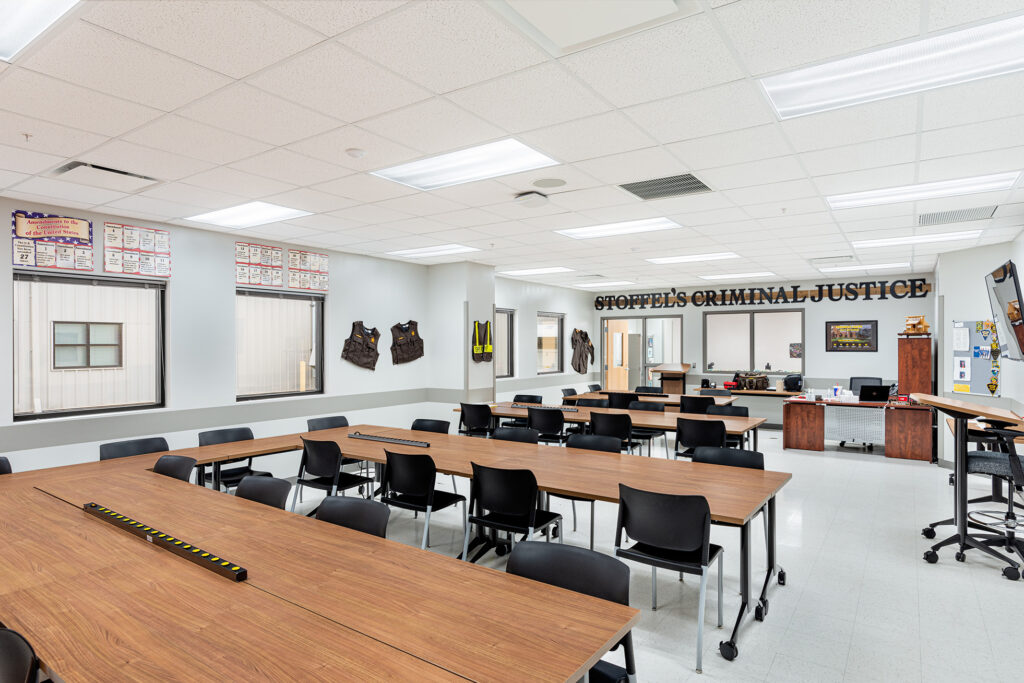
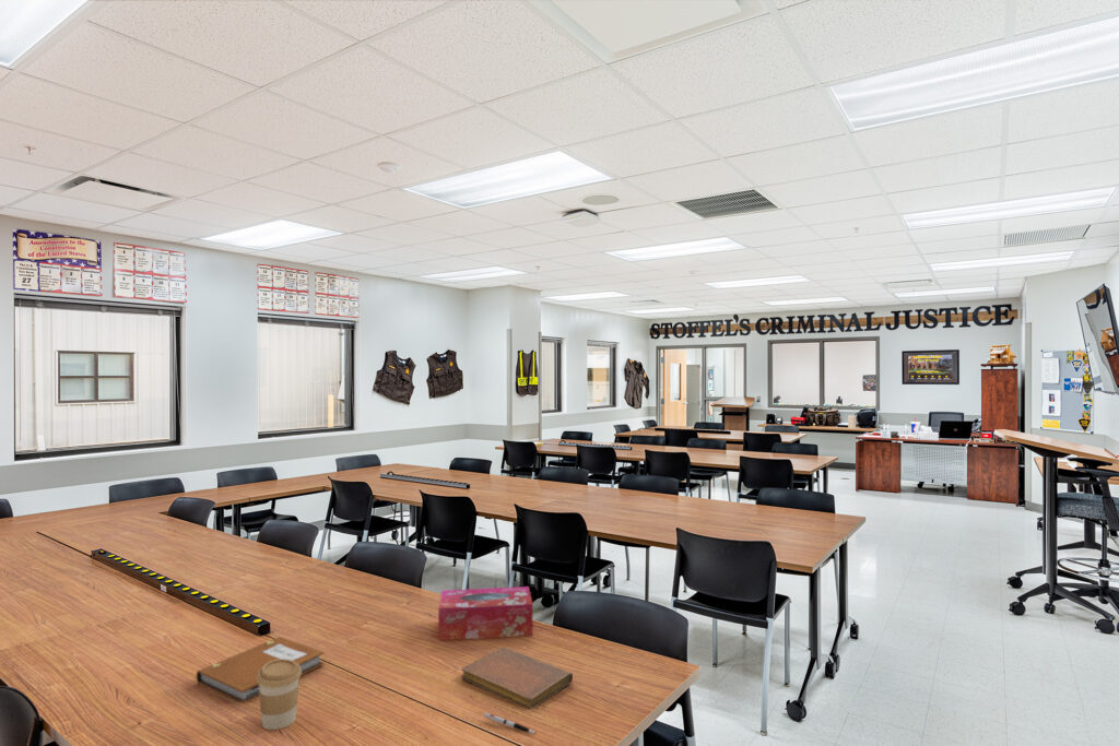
+ coffee cup [257,659,302,731]
+ notebook [460,647,574,710]
+ notebook [196,636,325,704]
+ tissue box [437,585,534,641]
+ pen [482,712,538,735]
